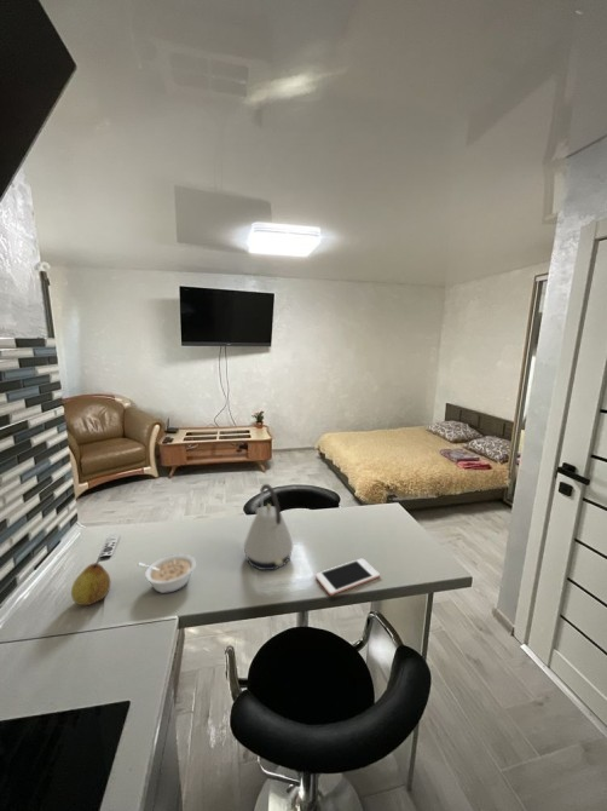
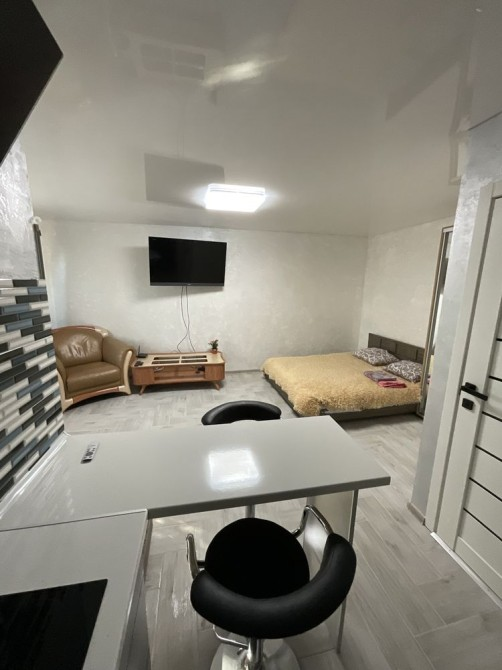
- fruit [70,559,111,606]
- legume [137,553,197,594]
- kettle [243,483,294,571]
- cell phone [314,557,381,597]
